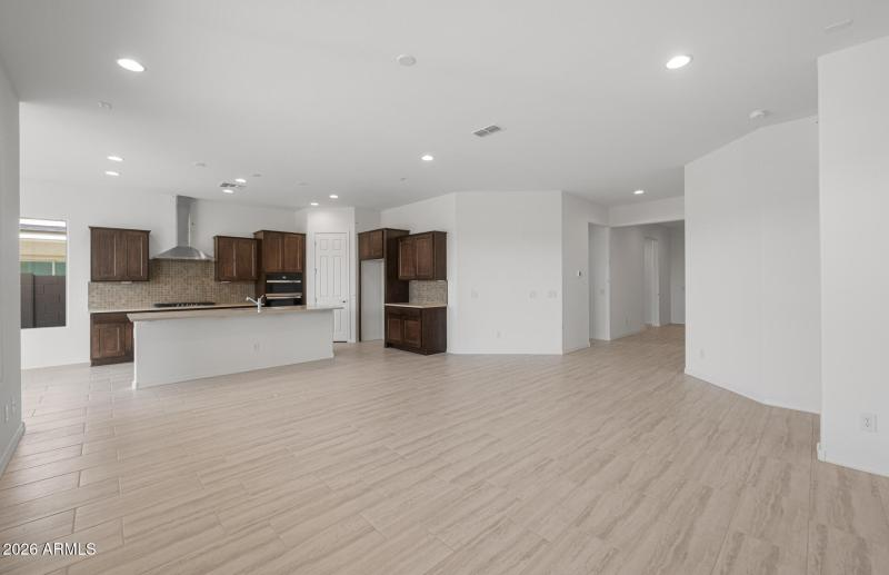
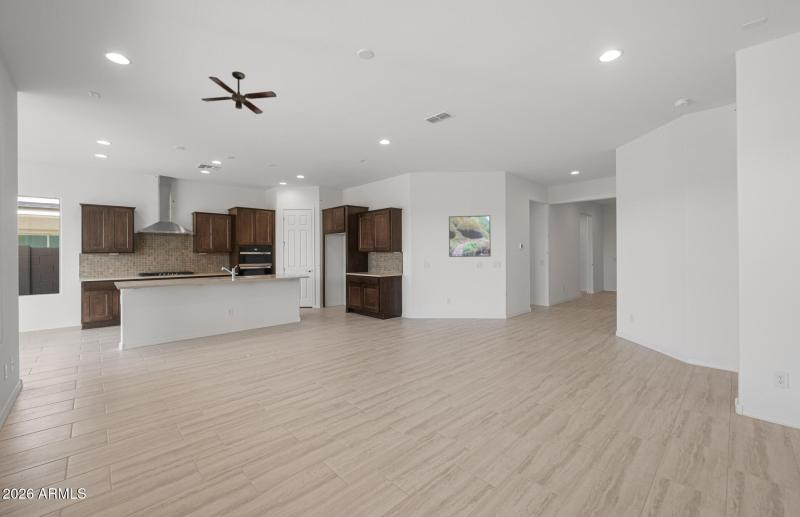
+ ceiling fan [201,70,277,115]
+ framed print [448,215,492,258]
